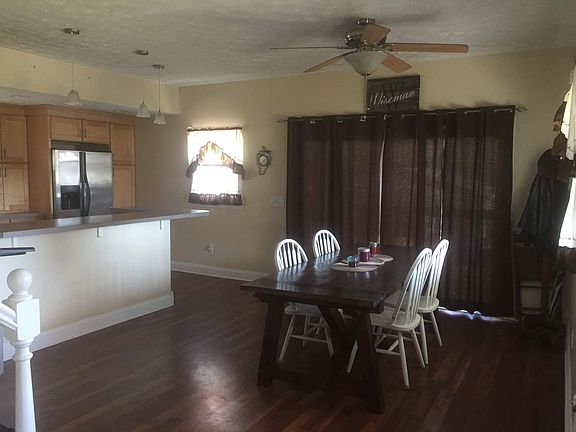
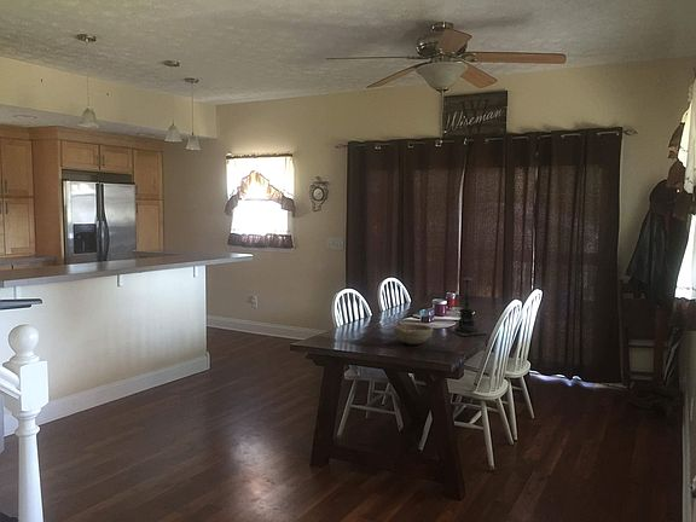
+ decorative bowl [392,323,434,346]
+ candle holder [448,268,488,337]
